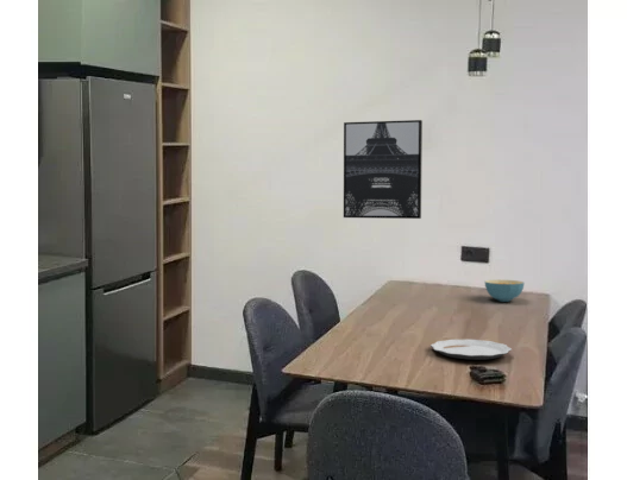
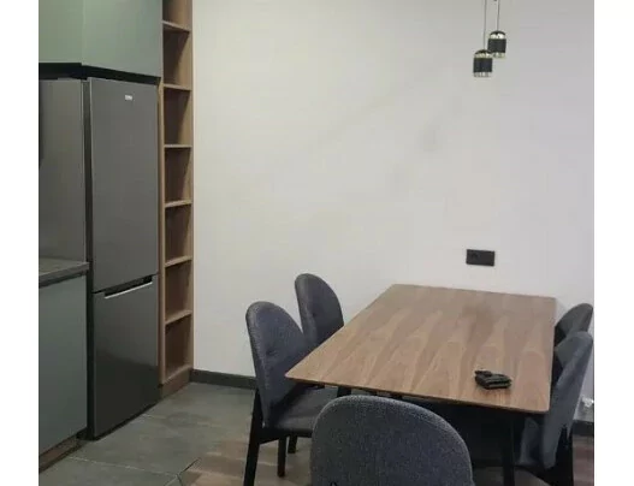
- cereal bowl [483,279,526,303]
- wall art [343,119,424,220]
- plate [430,339,513,361]
